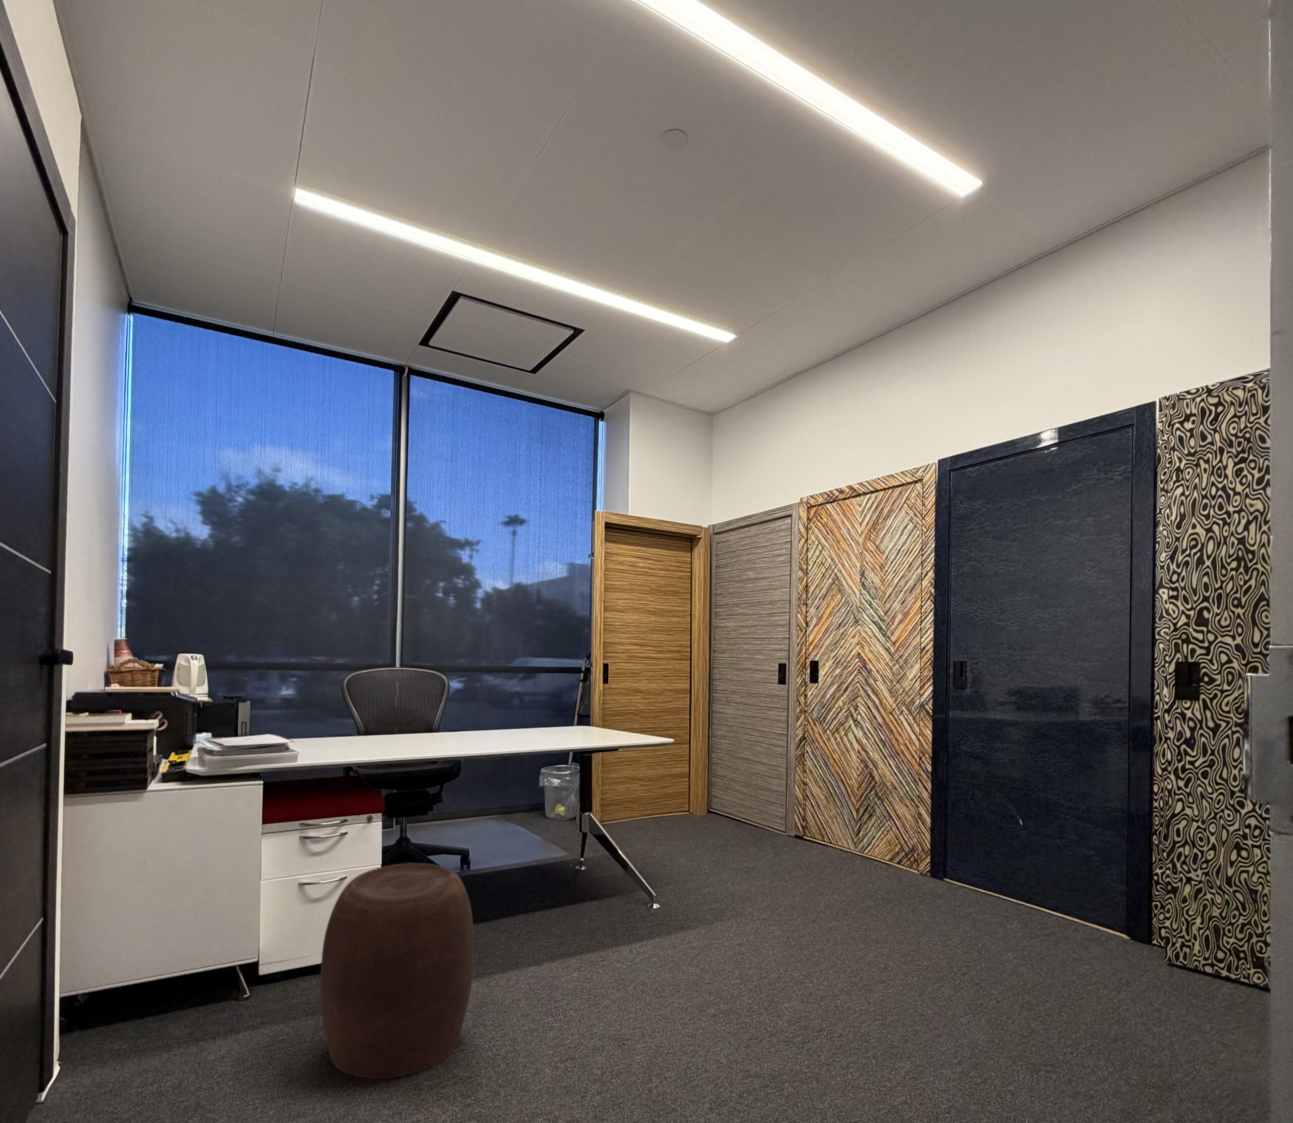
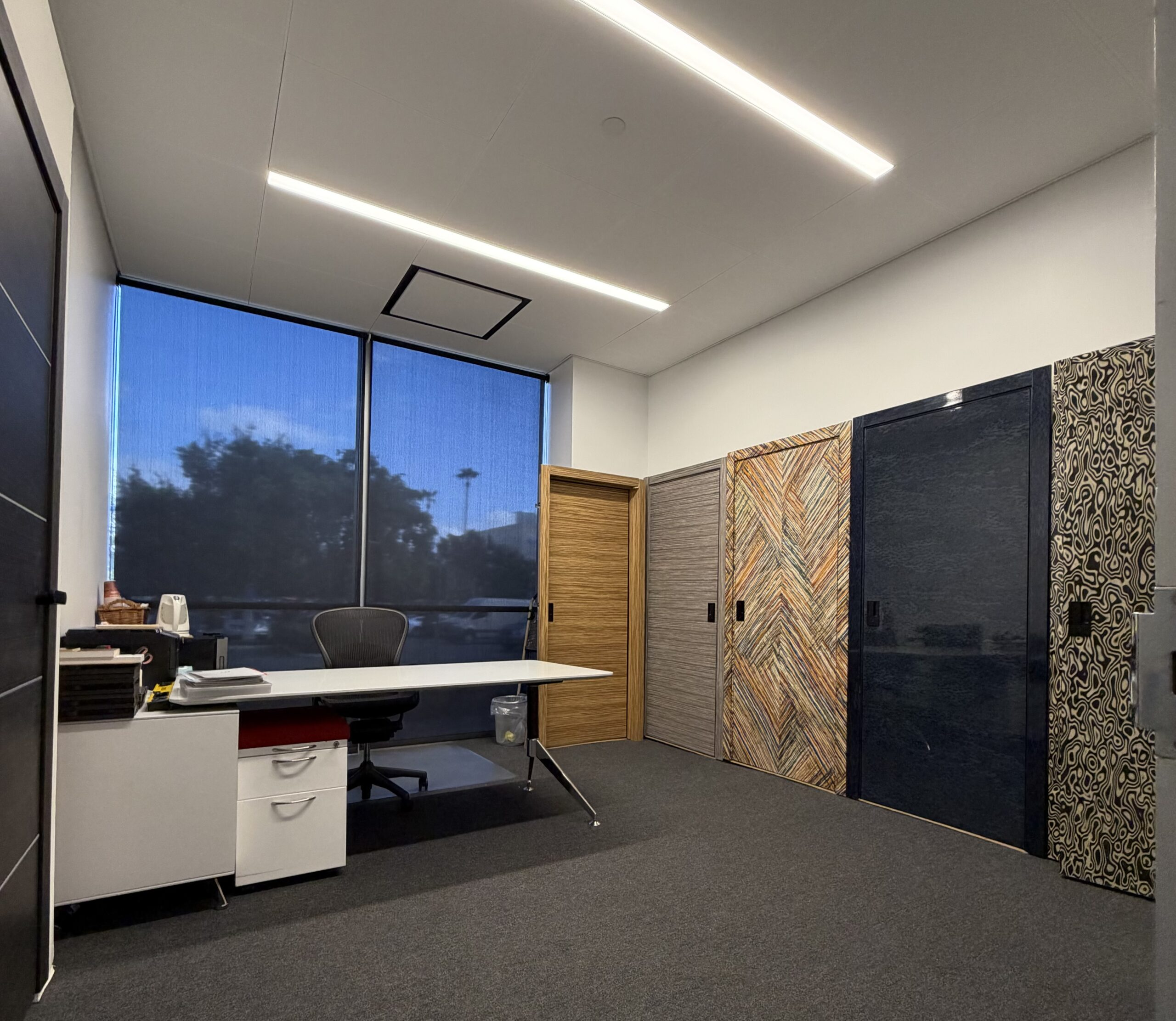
- stool [320,862,474,1079]
